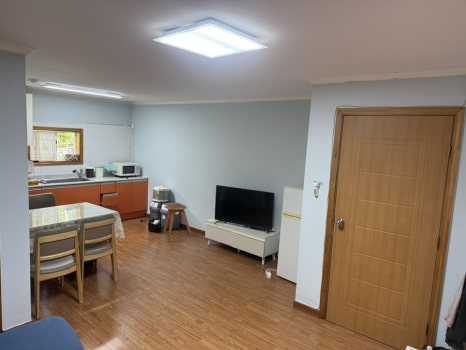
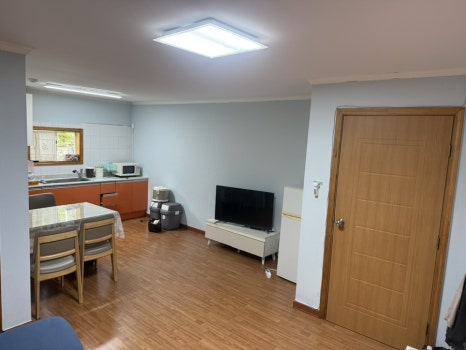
- stool [163,203,192,242]
